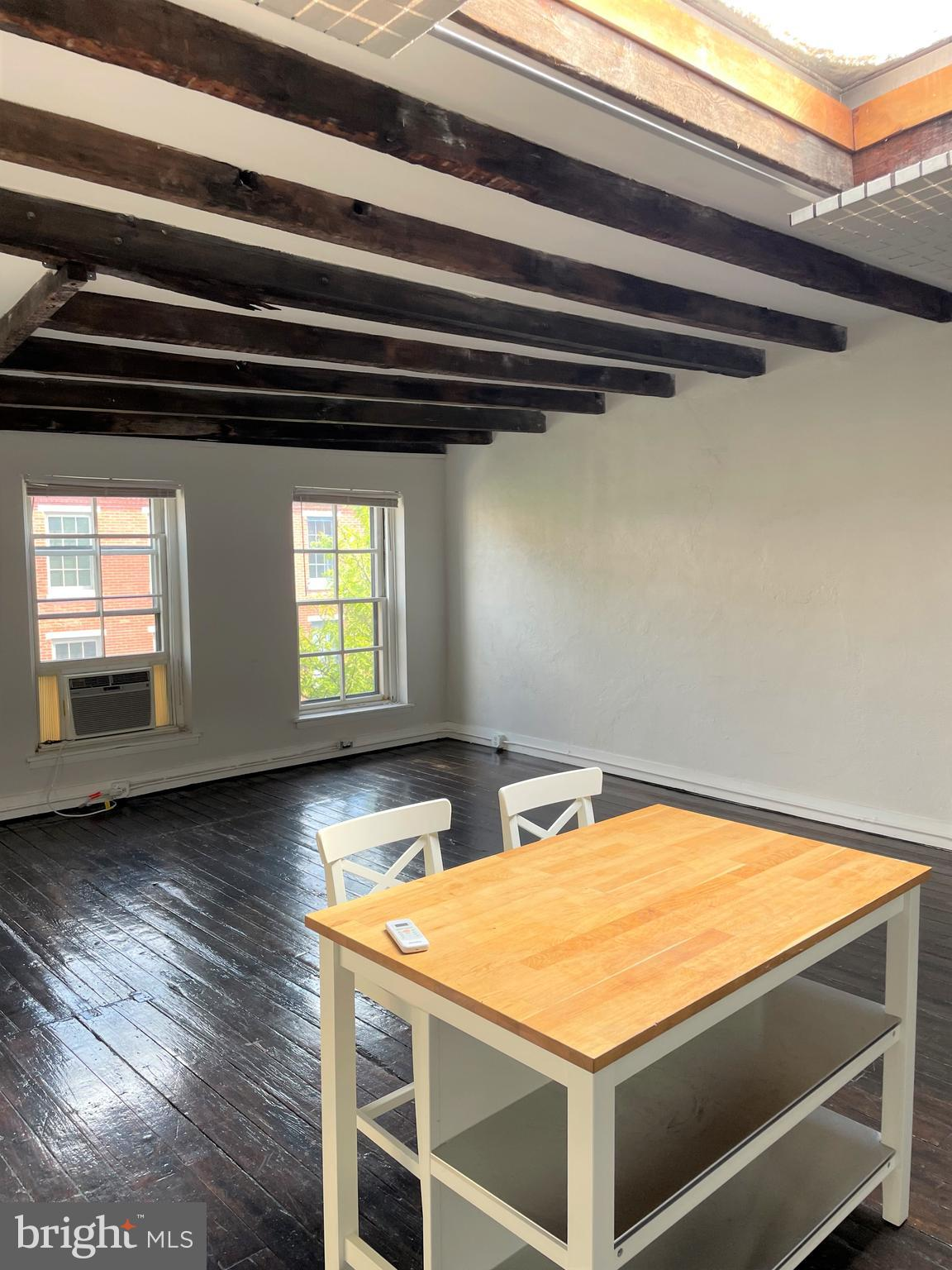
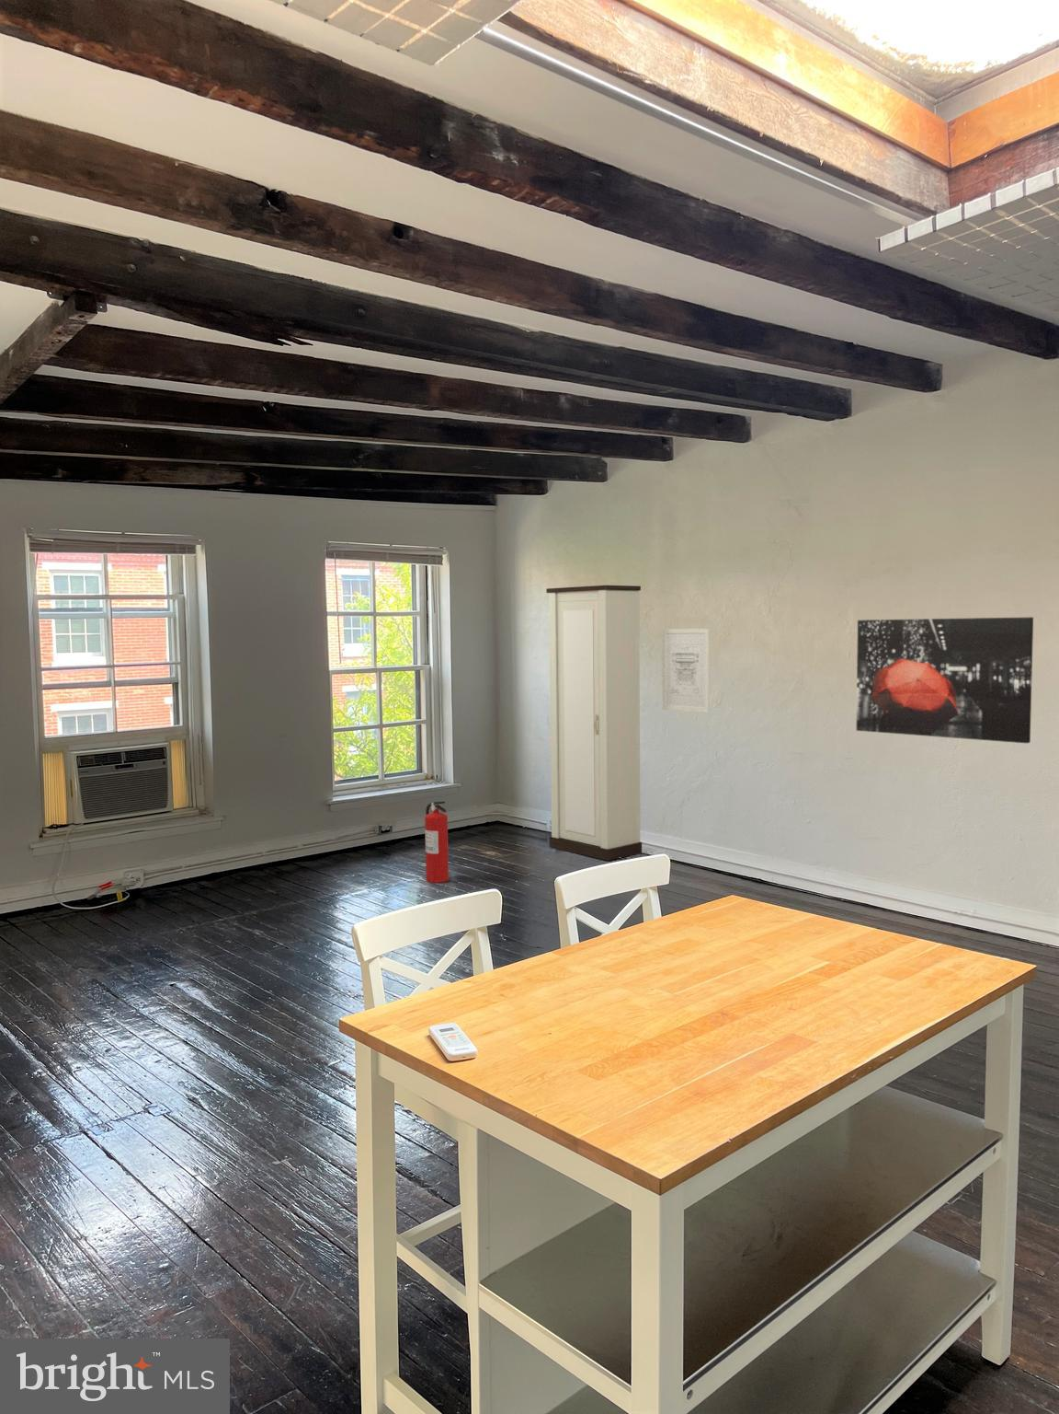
+ fire extinguisher [424,801,449,884]
+ wall art [661,628,711,714]
+ wall art [855,616,1035,744]
+ cabinet [545,585,643,862]
